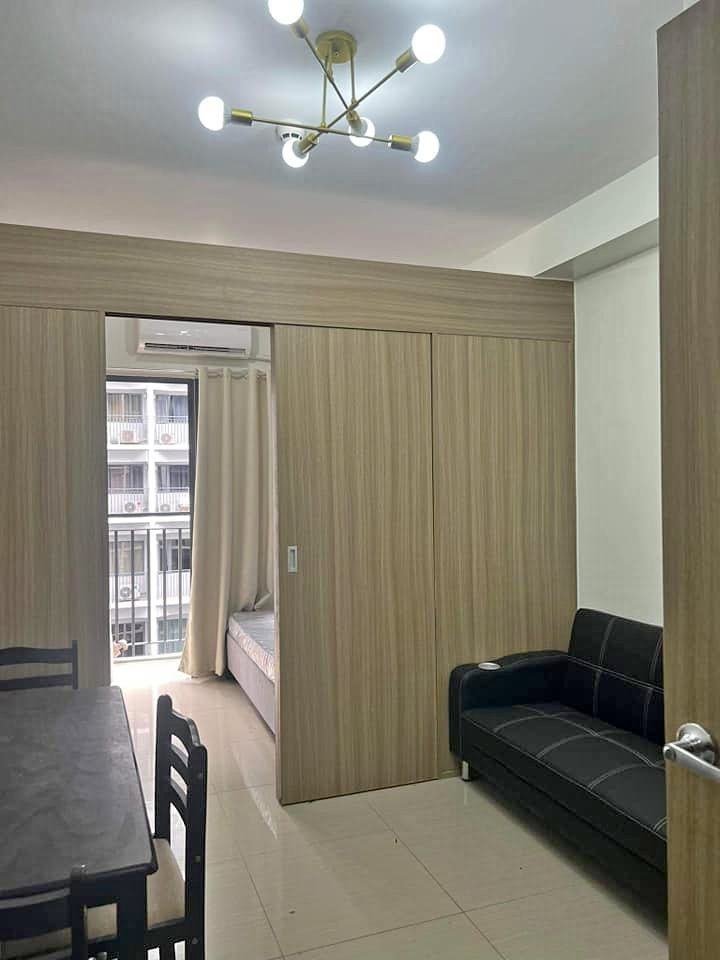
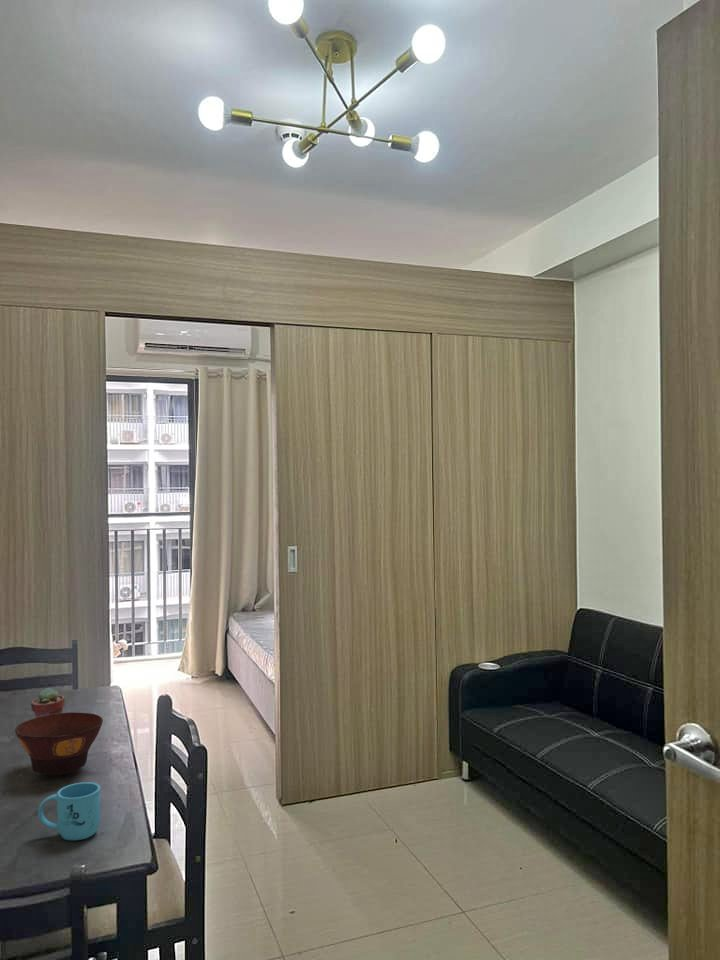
+ bowl [14,711,104,776]
+ mug [37,781,101,841]
+ potted succulent [30,687,66,718]
